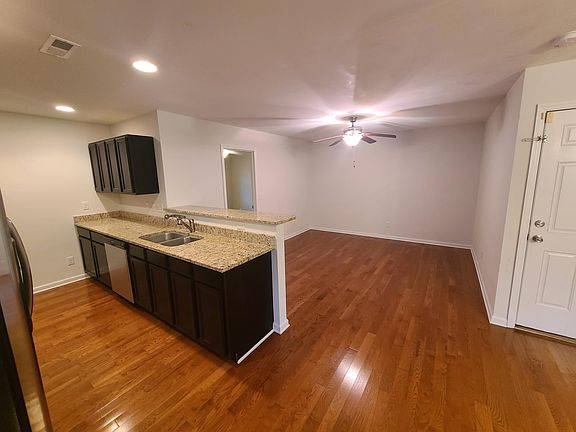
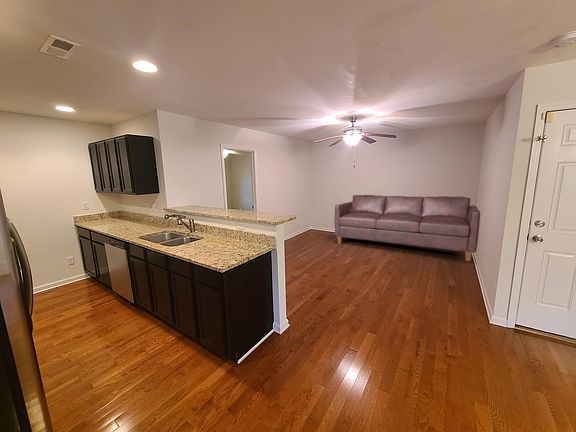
+ sofa [334,194,481,262]
